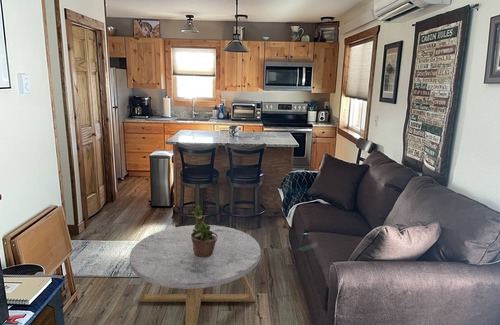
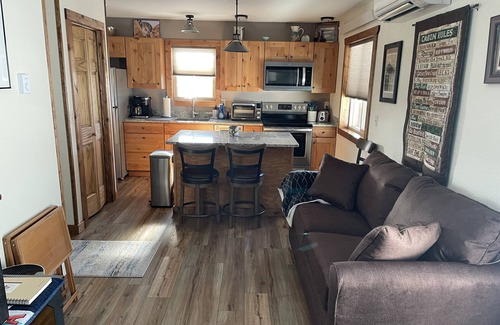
- coffee table [129,224,262,325]
- potted plant [191,204,218,258]
